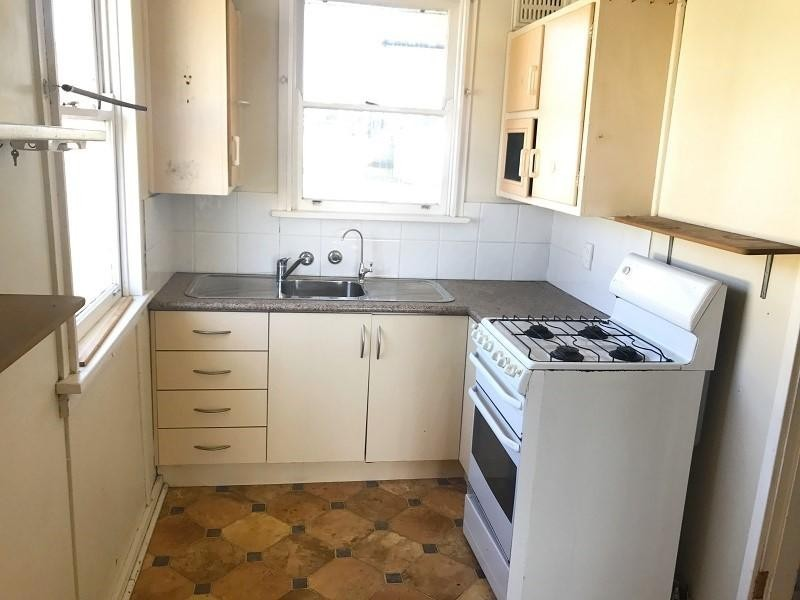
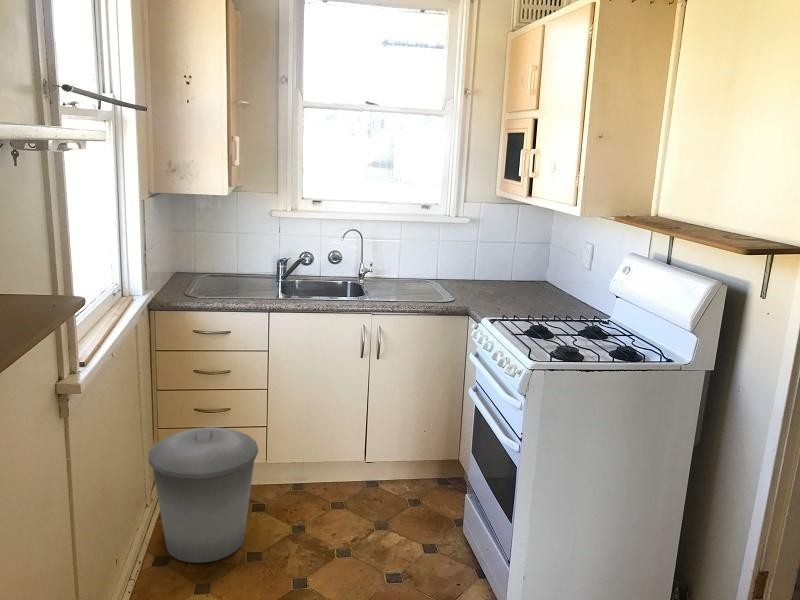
+ trash can [148,426,259,564]
